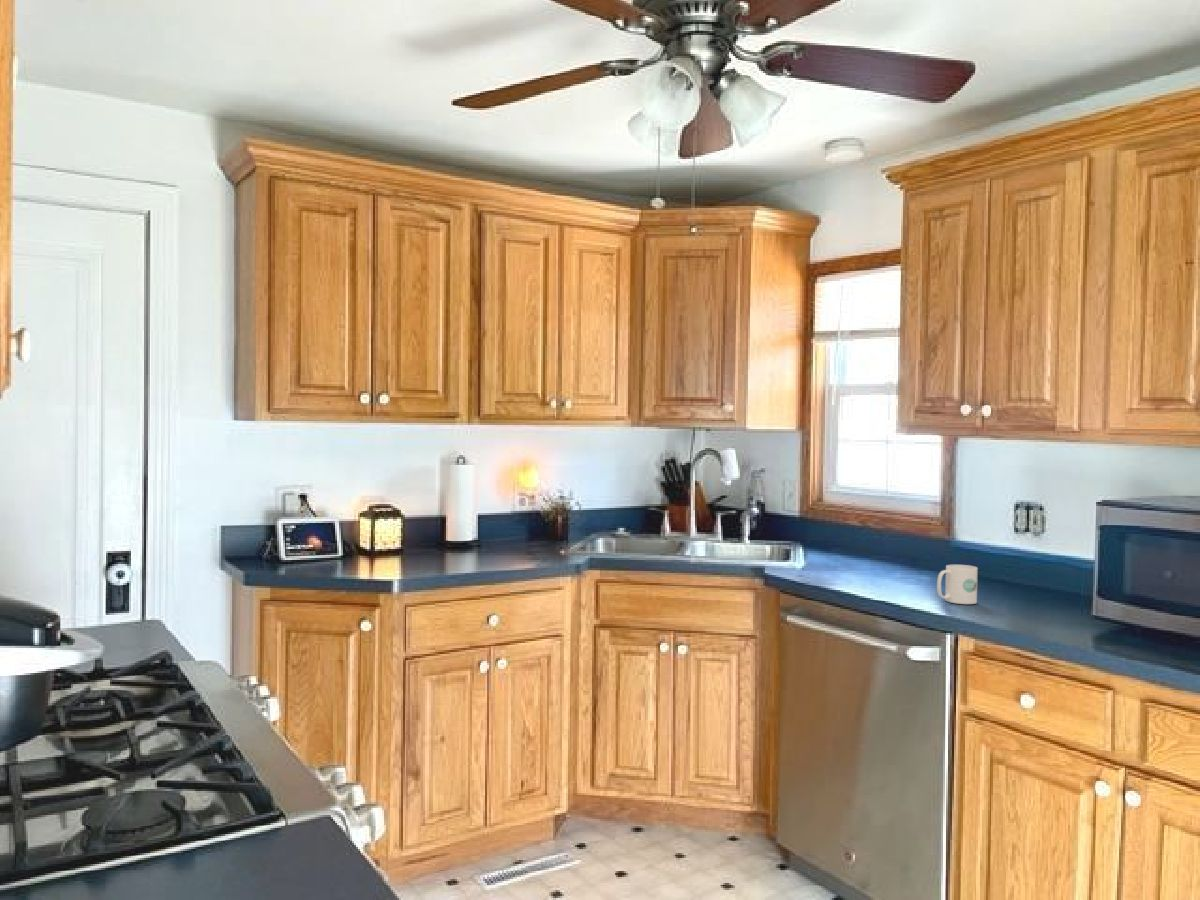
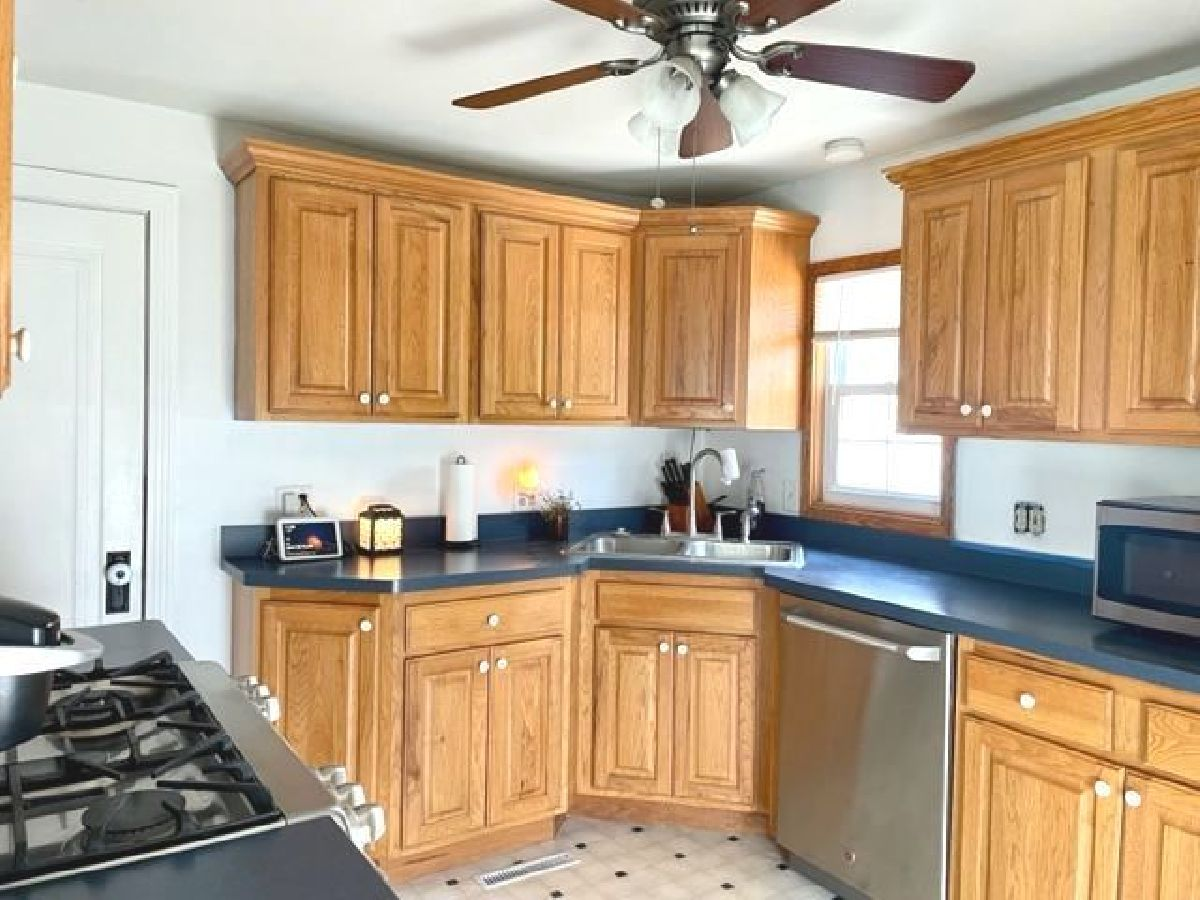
- mug [936,564,979,605]
